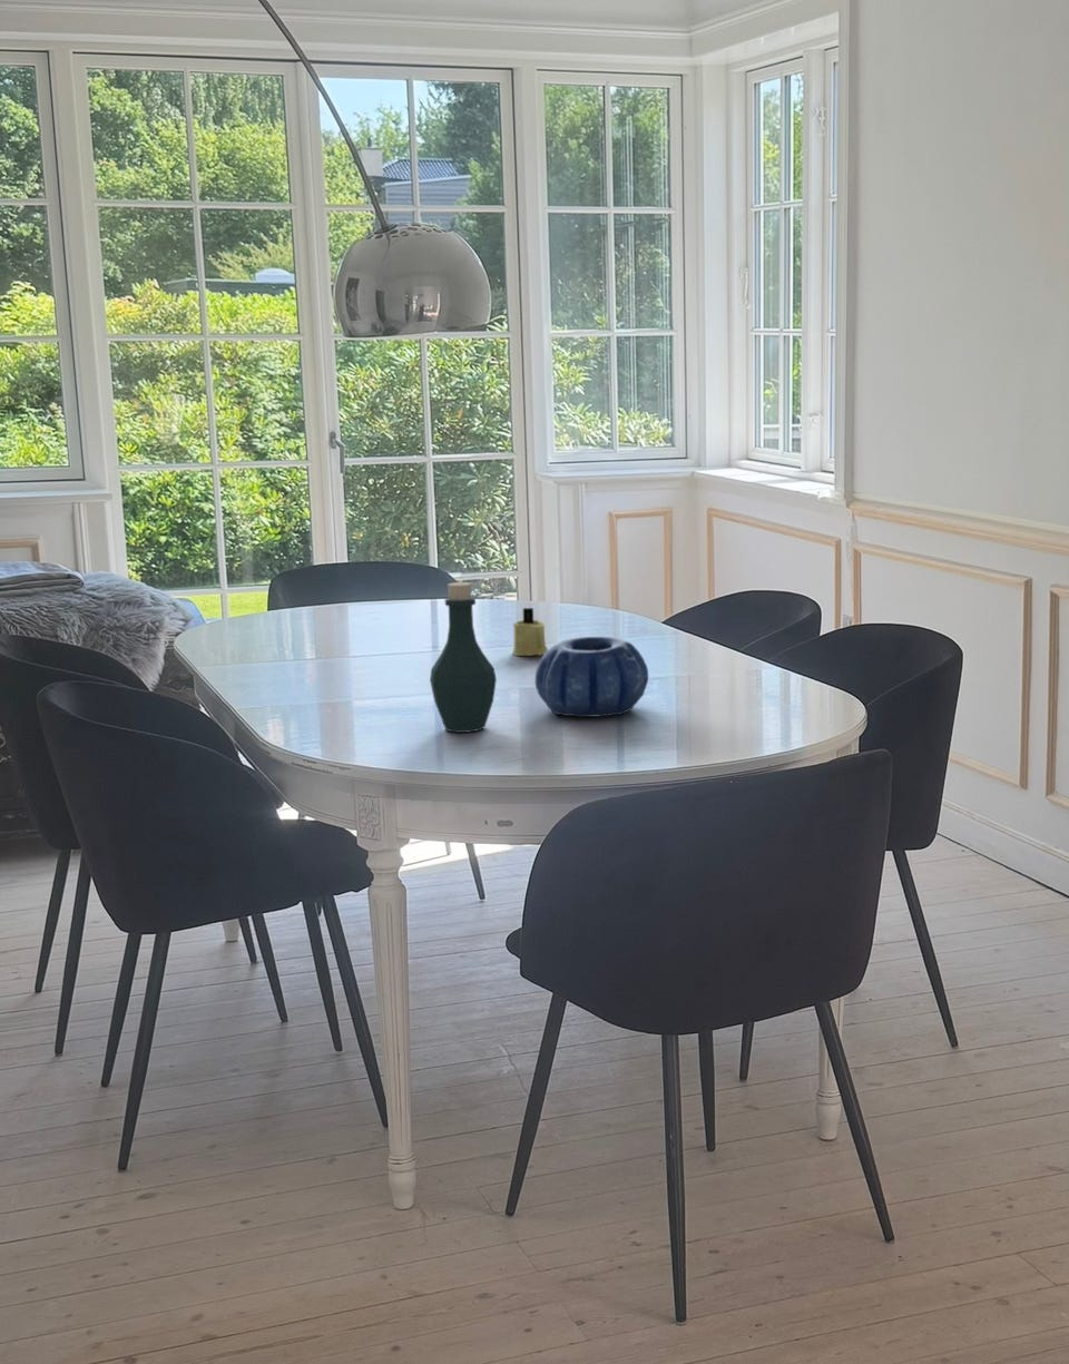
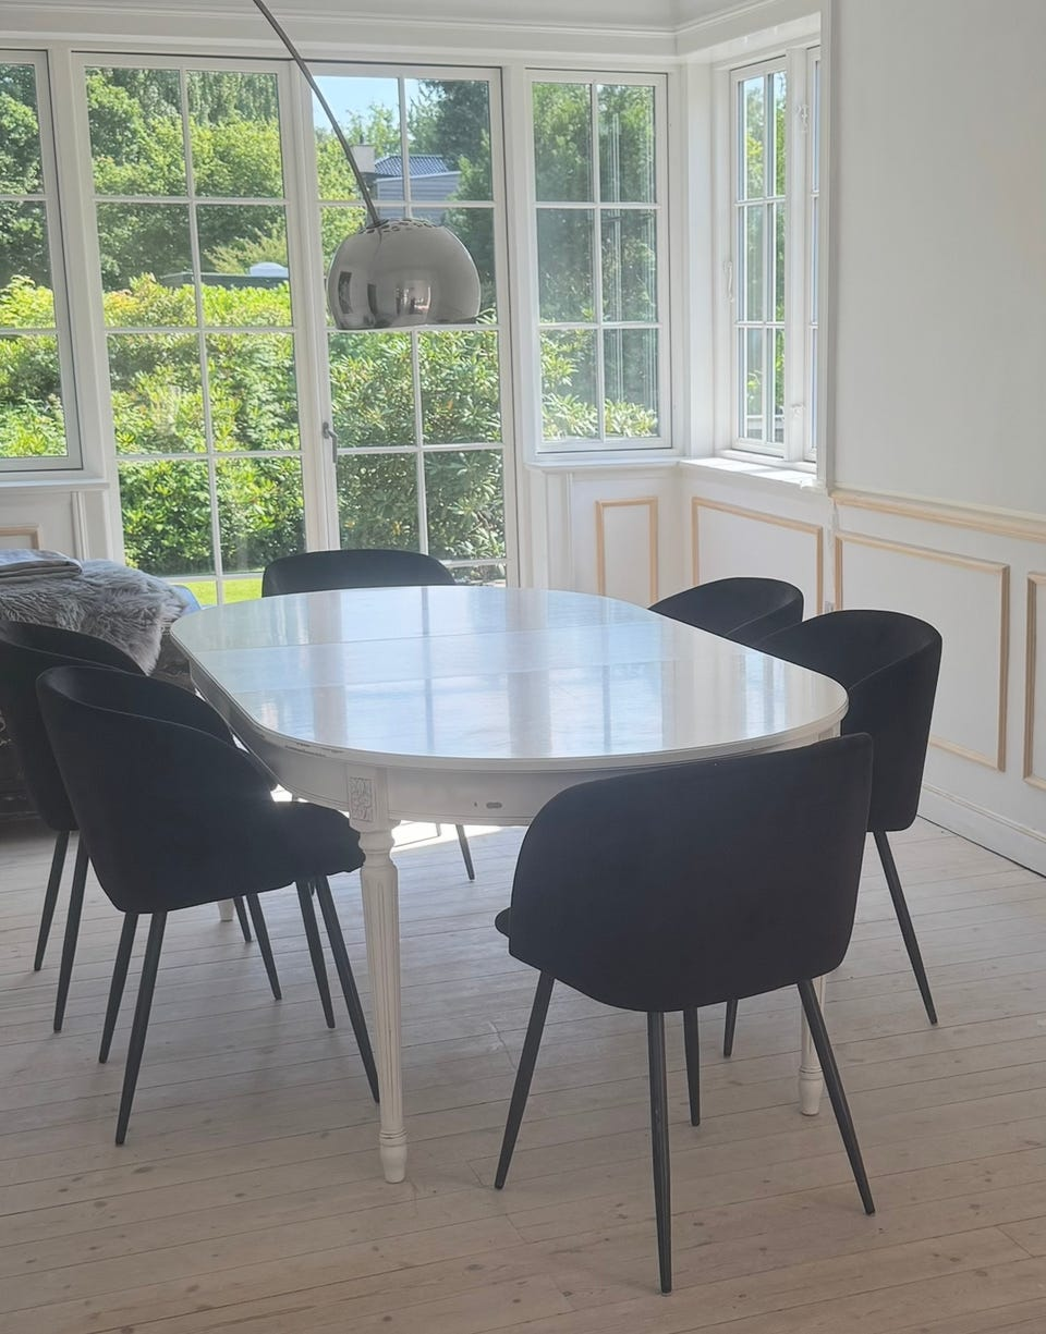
- bottle [429,581,498,734]
- decorative bowl [534,636,649,718]
- candle [512,607,549,657]
